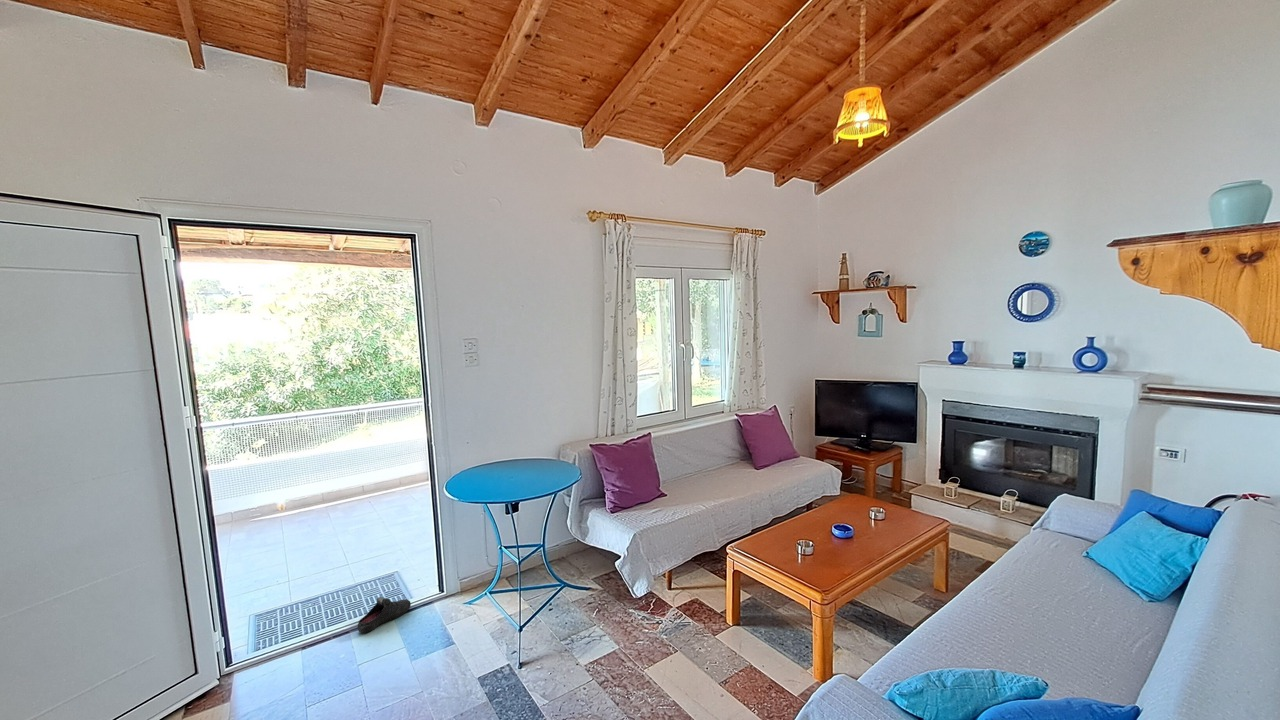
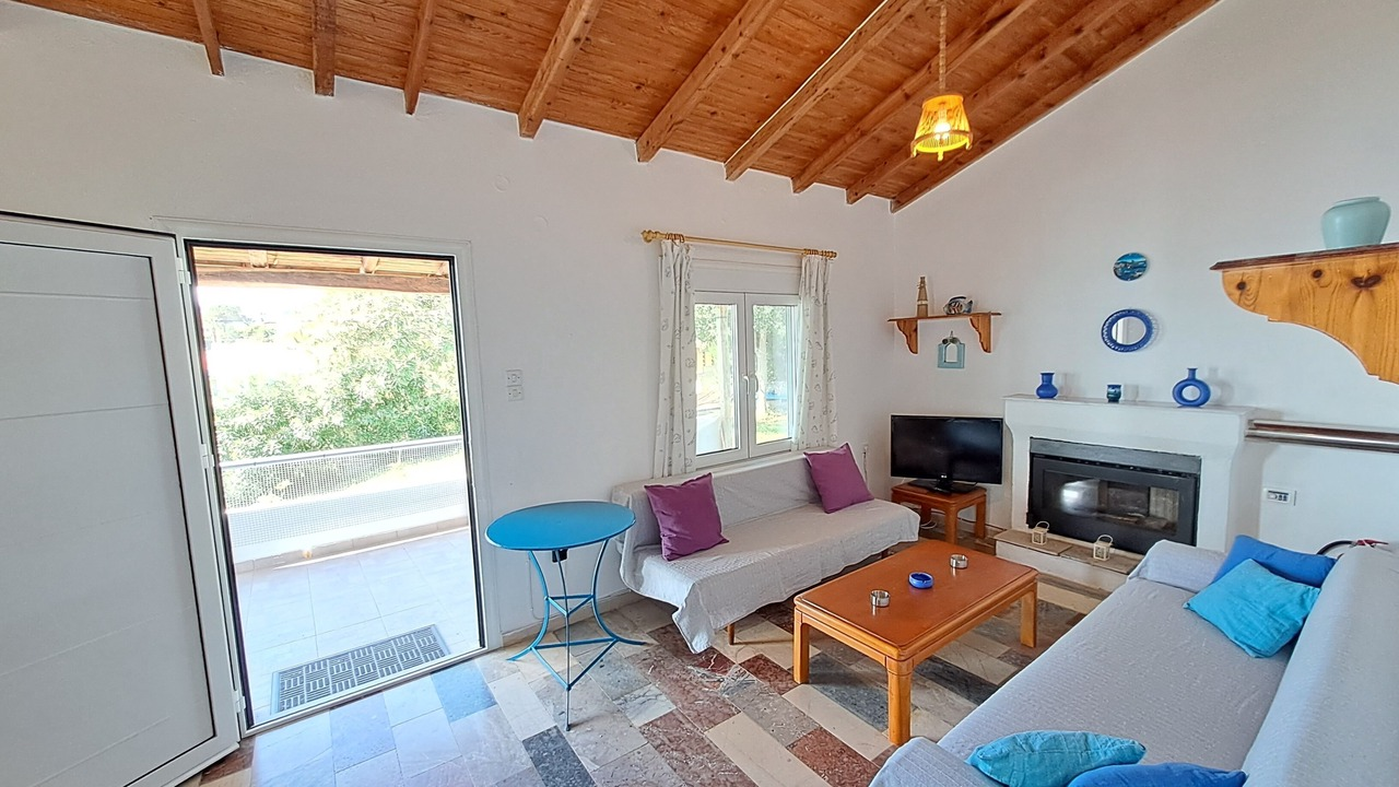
- shoe [356,596,412,634]
